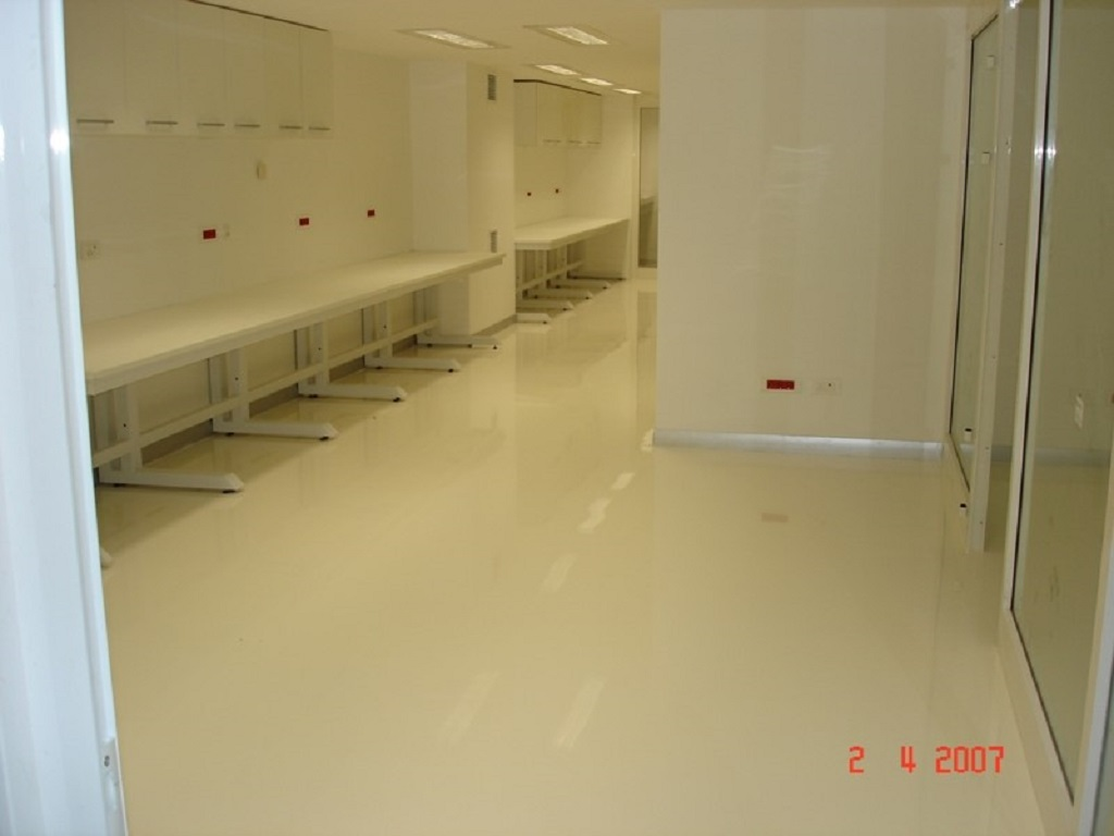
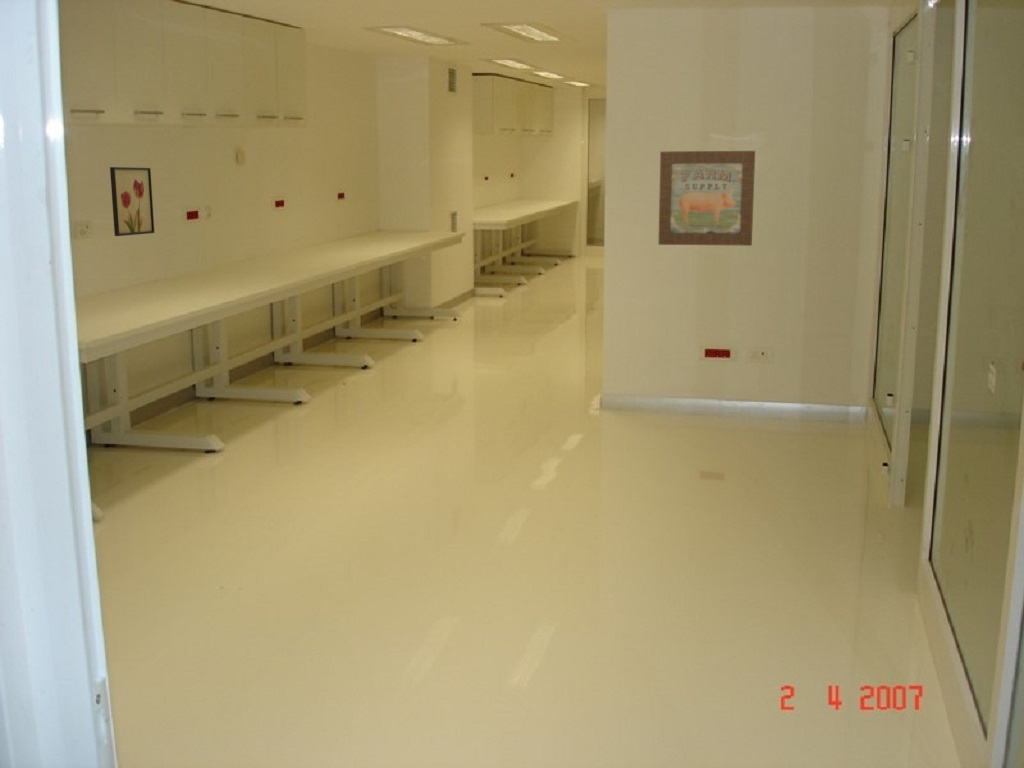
+ wall art [657,150,756,247]
+ wall art [109,166,155,237]
